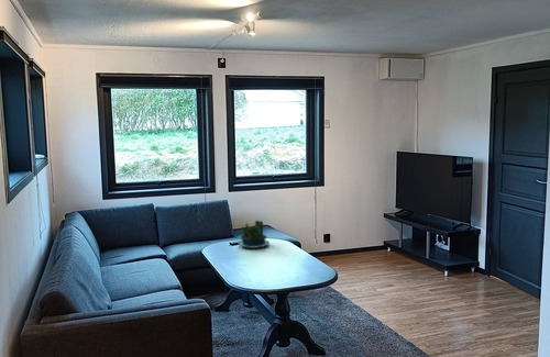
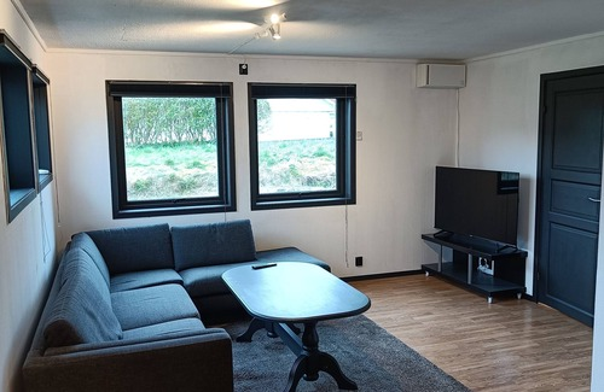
- potted plant [237,220,271,249]
